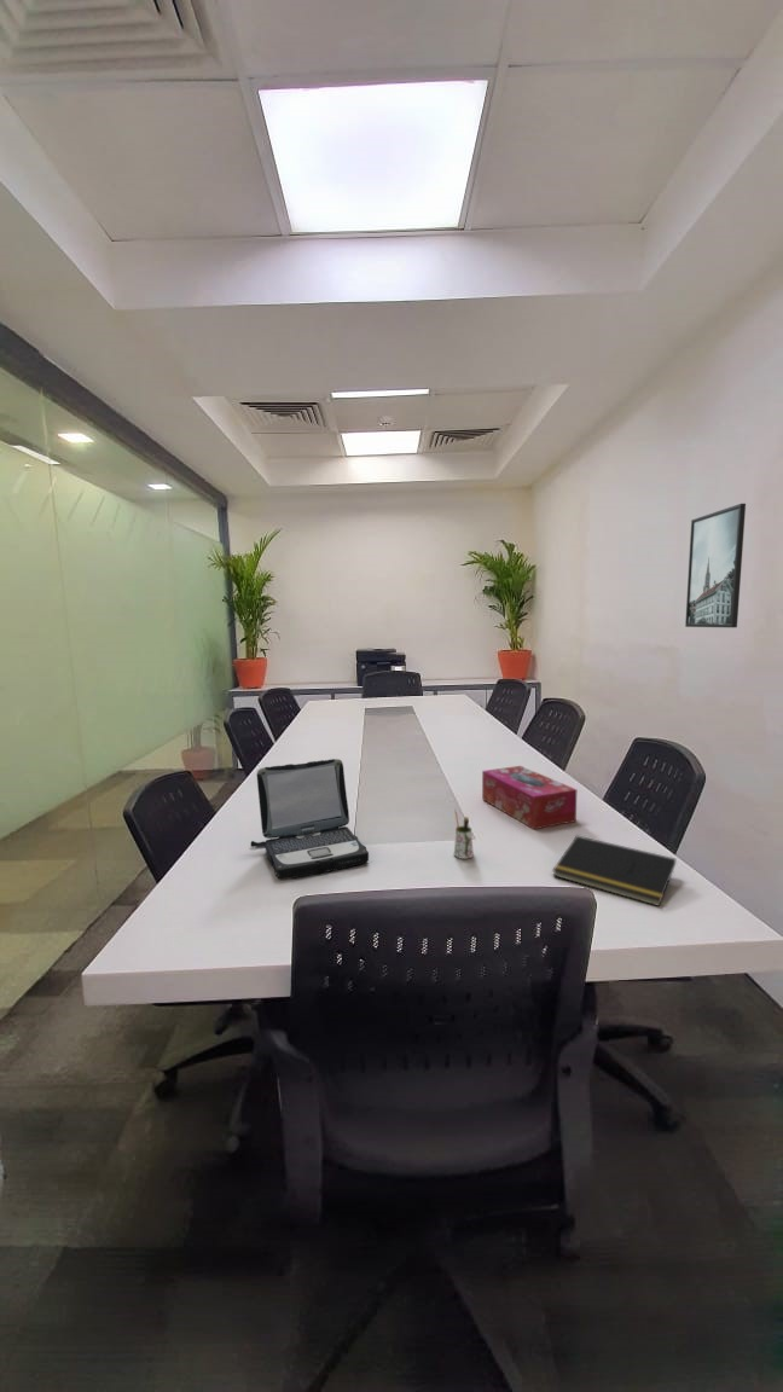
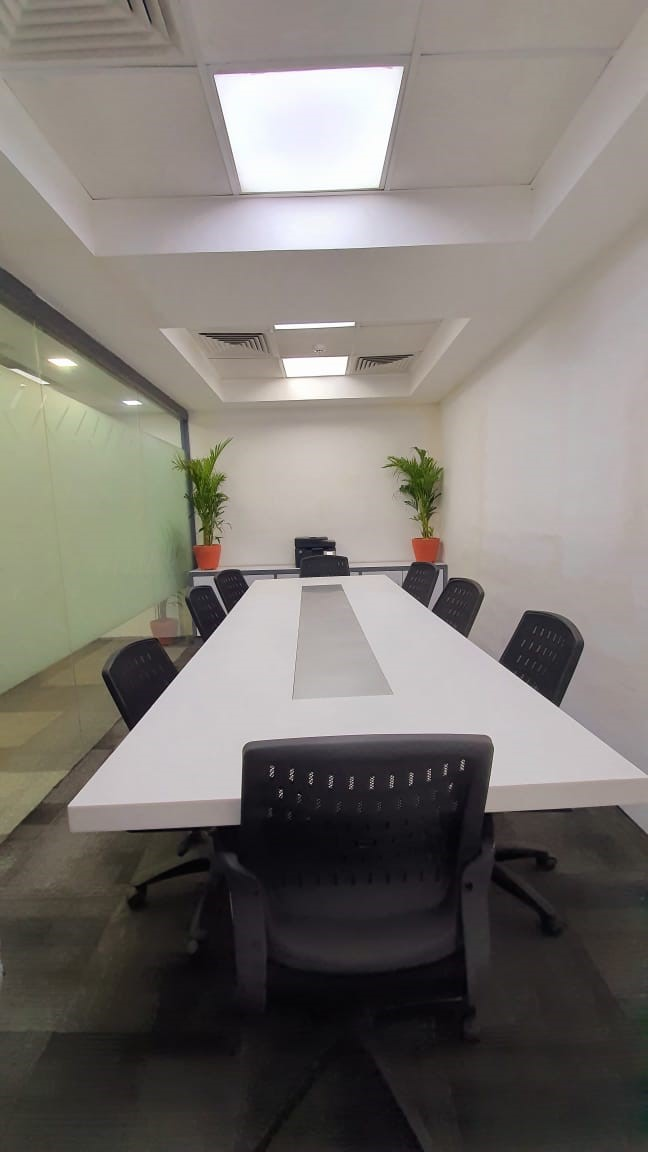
- pen holder [453,810,475,860]
- laptop [250,758,370,881]
- notepad [551,834,677,907]
- tissue box [481,765,578,830]
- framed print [684,503,747,628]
